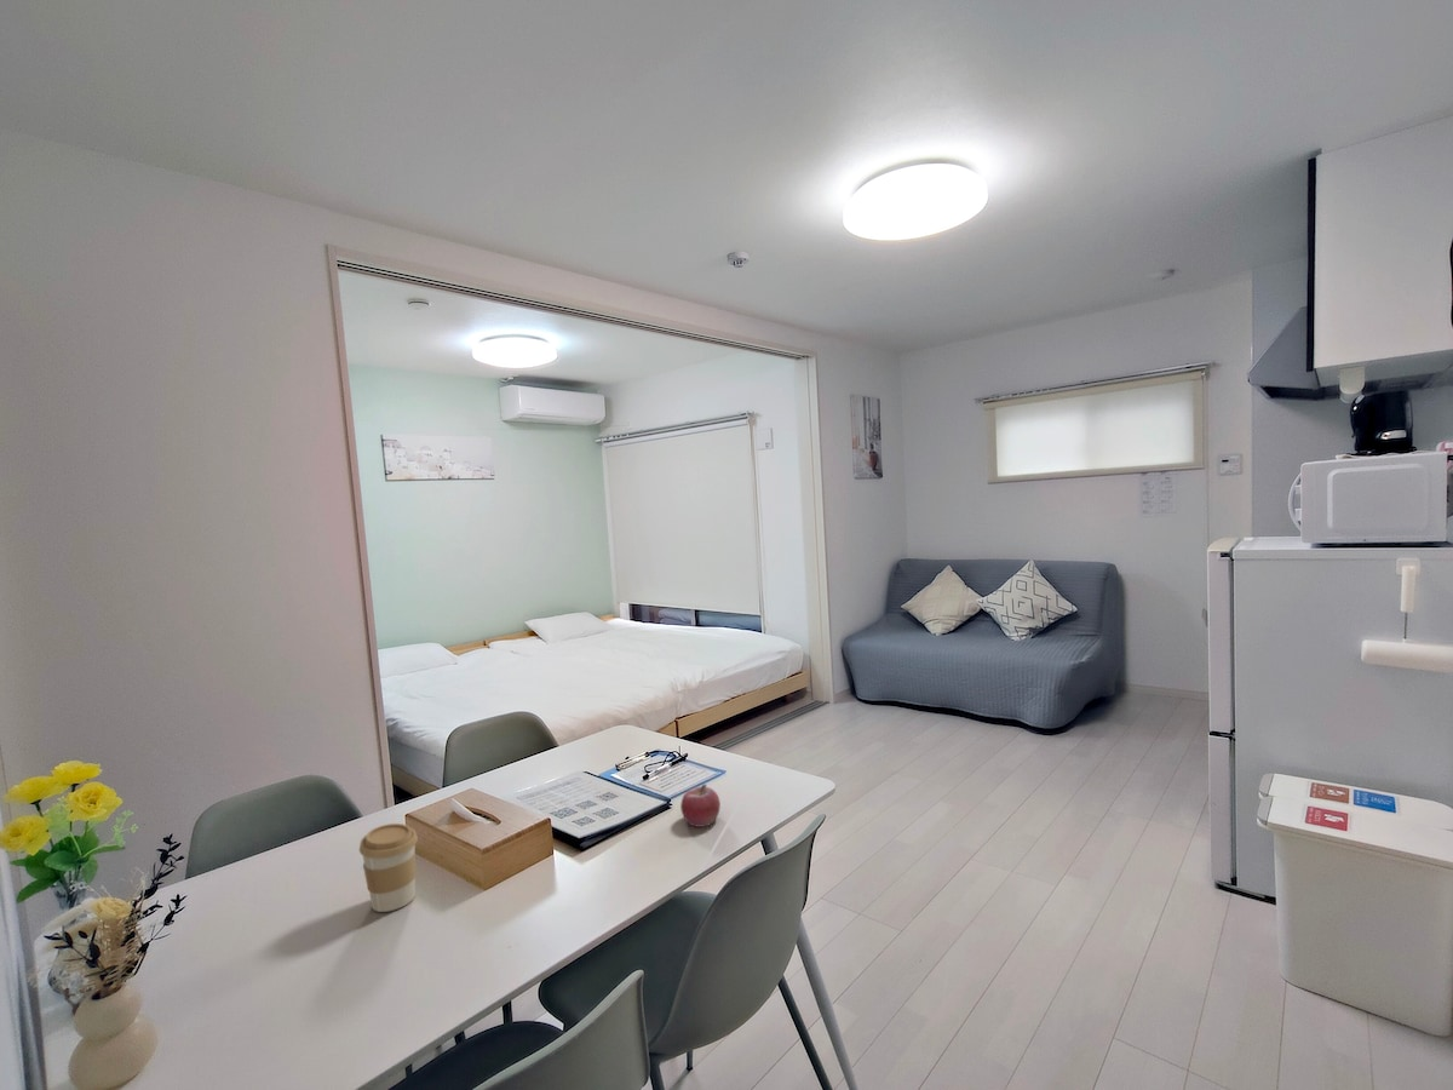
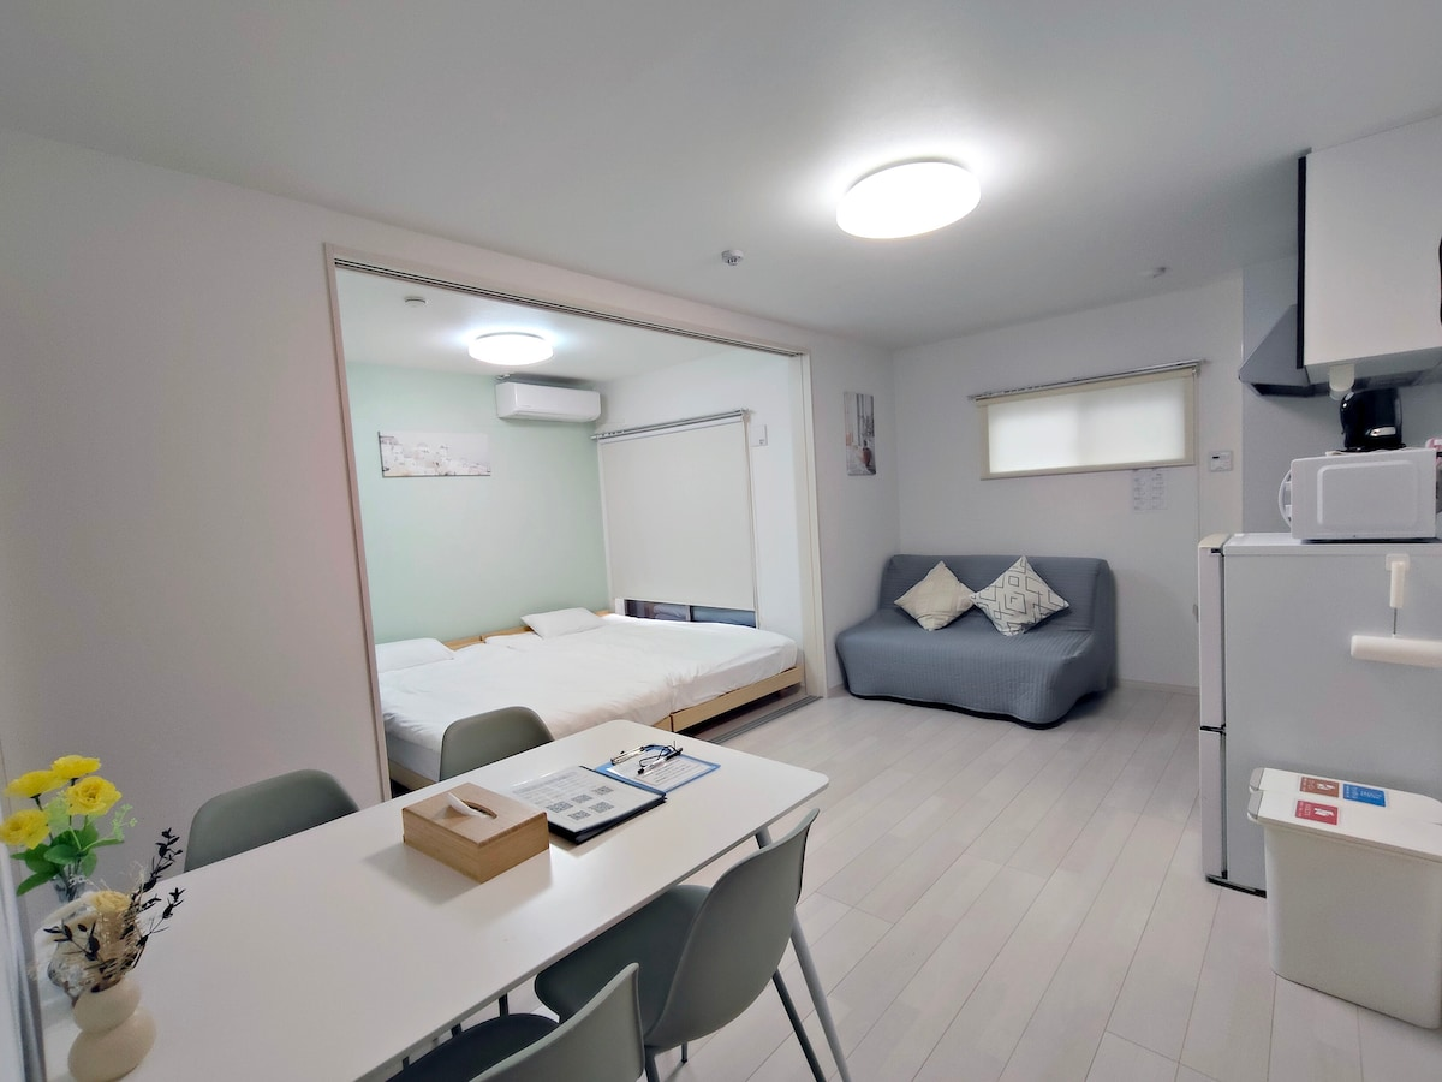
- fruit [679,782,722,828]
- coffee cup [358,822,419,913]
